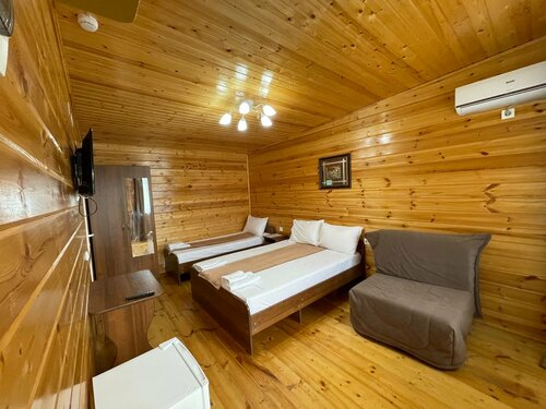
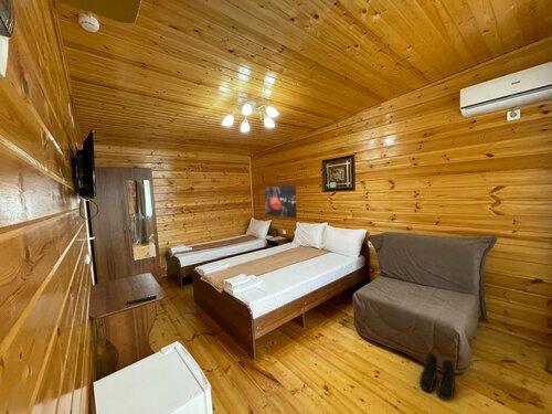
+ boots [418,352,456,401]
+ wall art [264,184,298,219]
